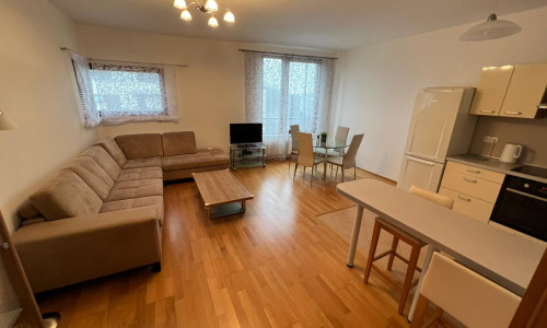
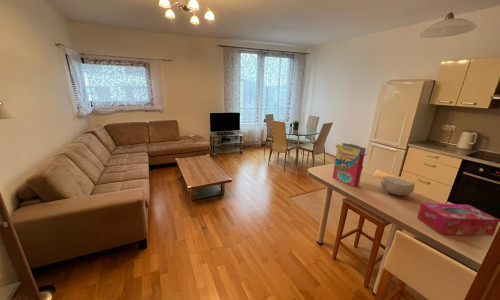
+ tissue box [416,202,500,237]
+ cereal box [332,142,368,187]
+ bowl [380,175,415,196]
